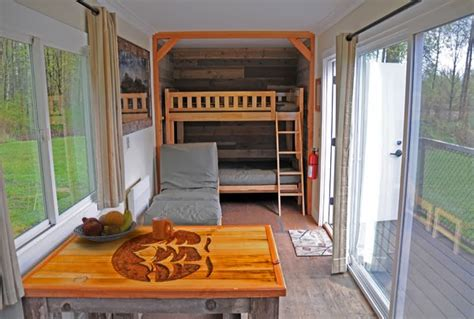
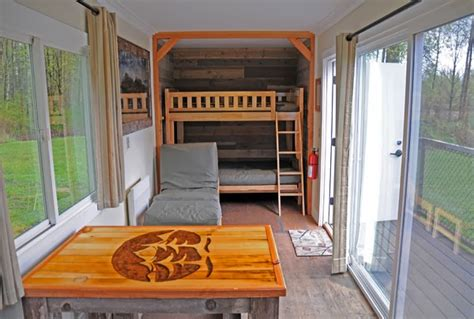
- mug [151,215,174,241]
- fruit bowl [72,208,138,243]
